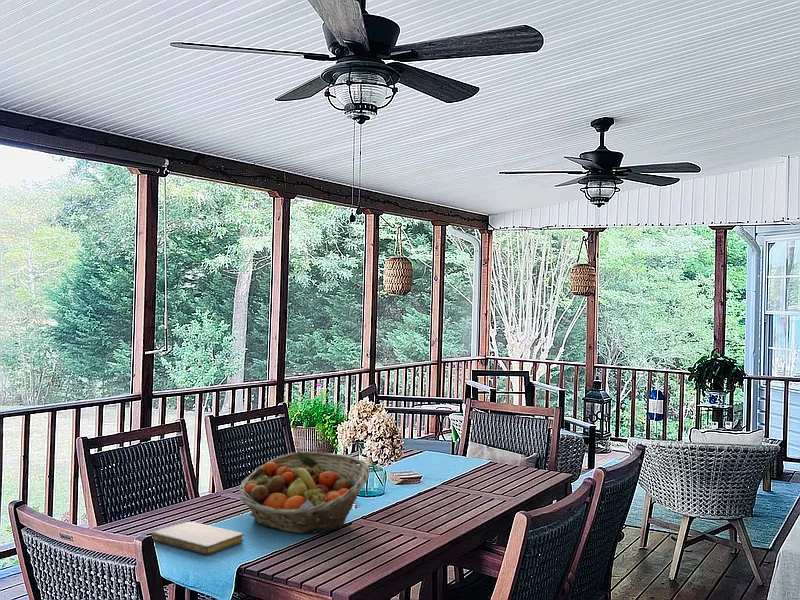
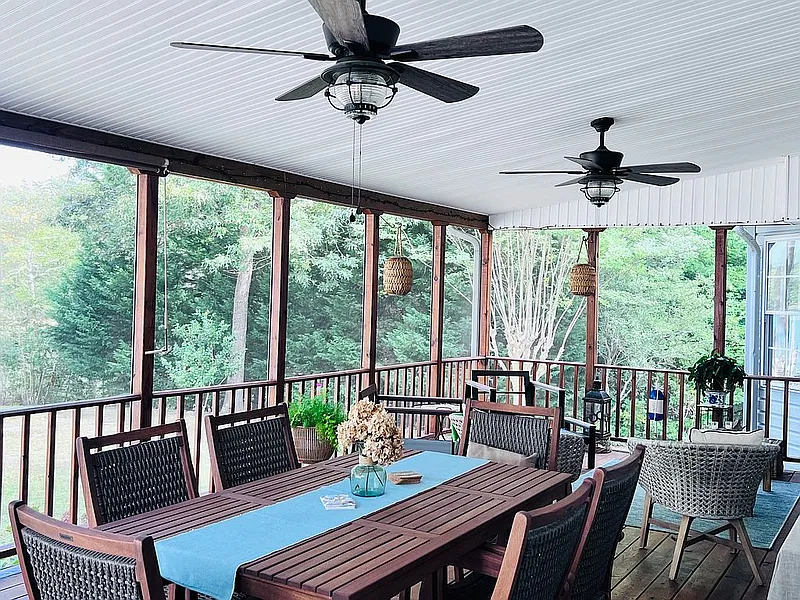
- notebook [150,521,245,555]
- fruit basket [238,451,370,534]
